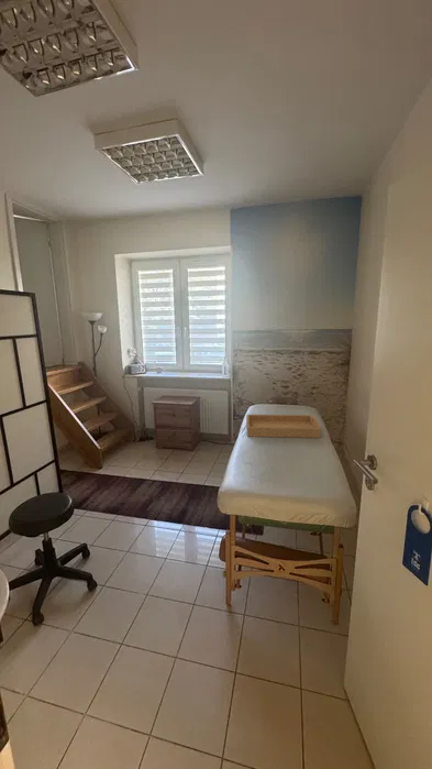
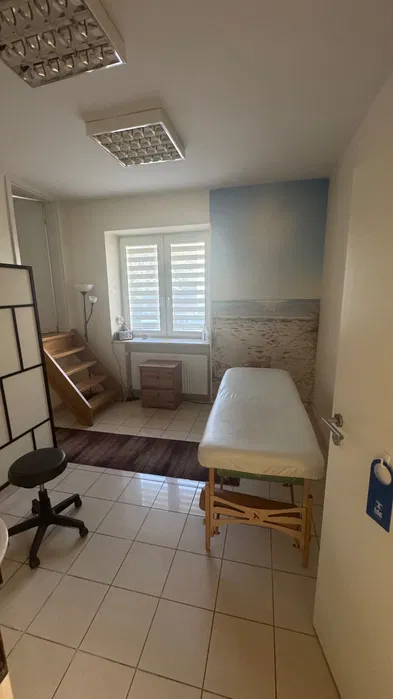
- serving tray [245,414,322,439]
